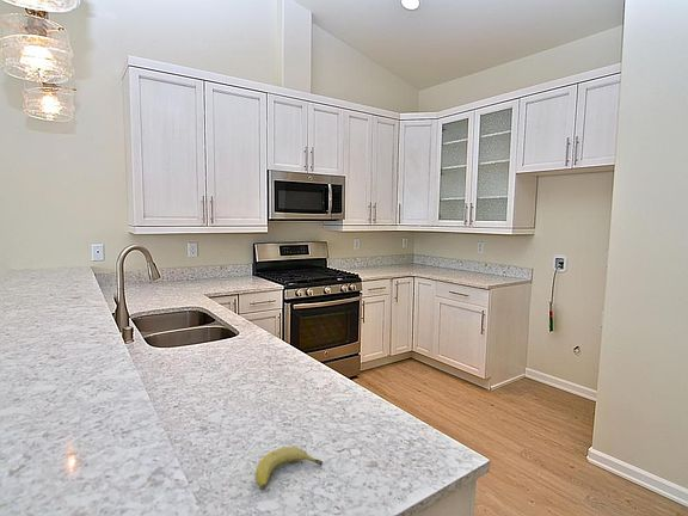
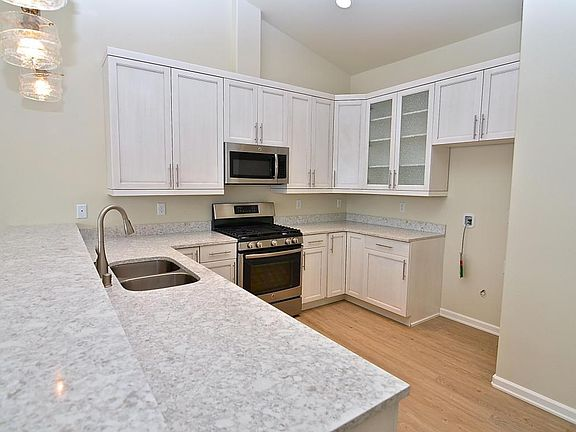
- fruit [254,446,324,490]
